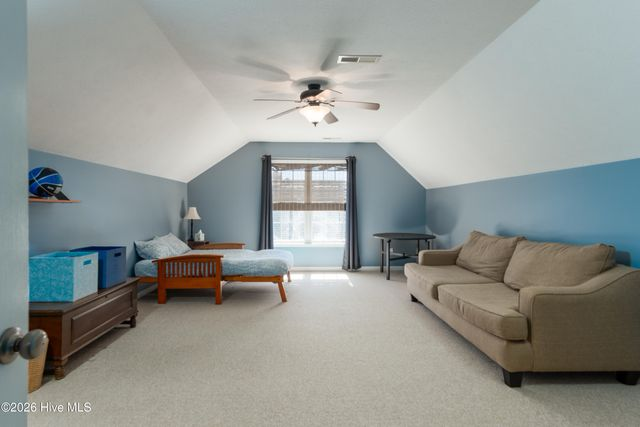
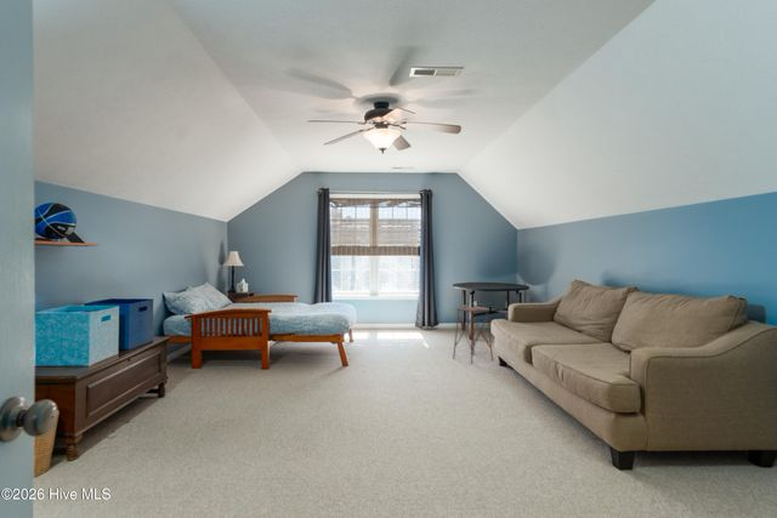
+ side table [452,306,494,365]
